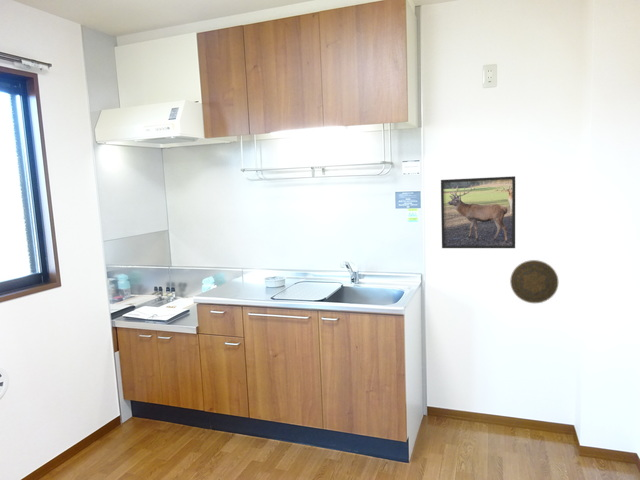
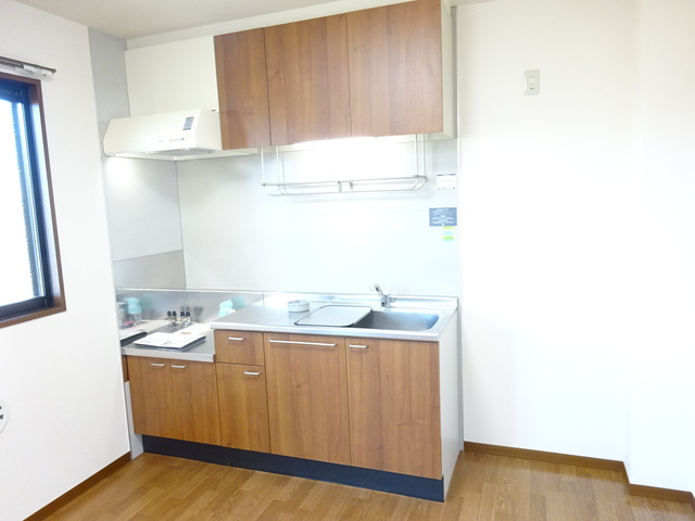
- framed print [440,175,516,249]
- decorative plate [509,259,559,304]
